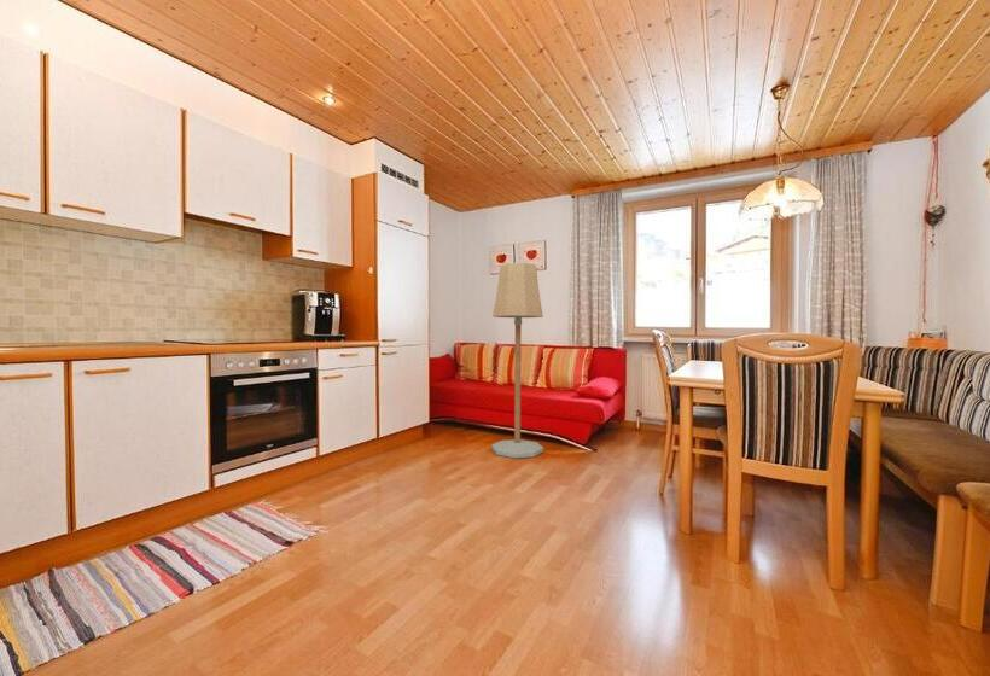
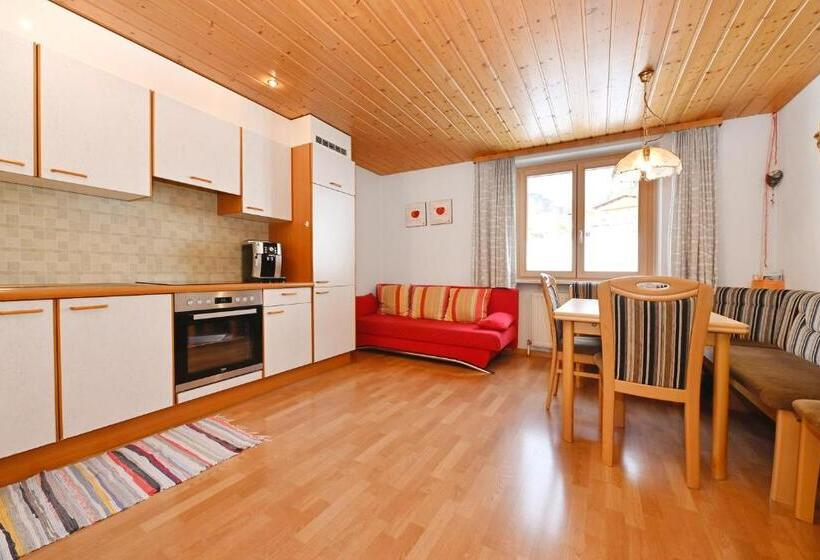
- floor lamp [490,262,544,459]
